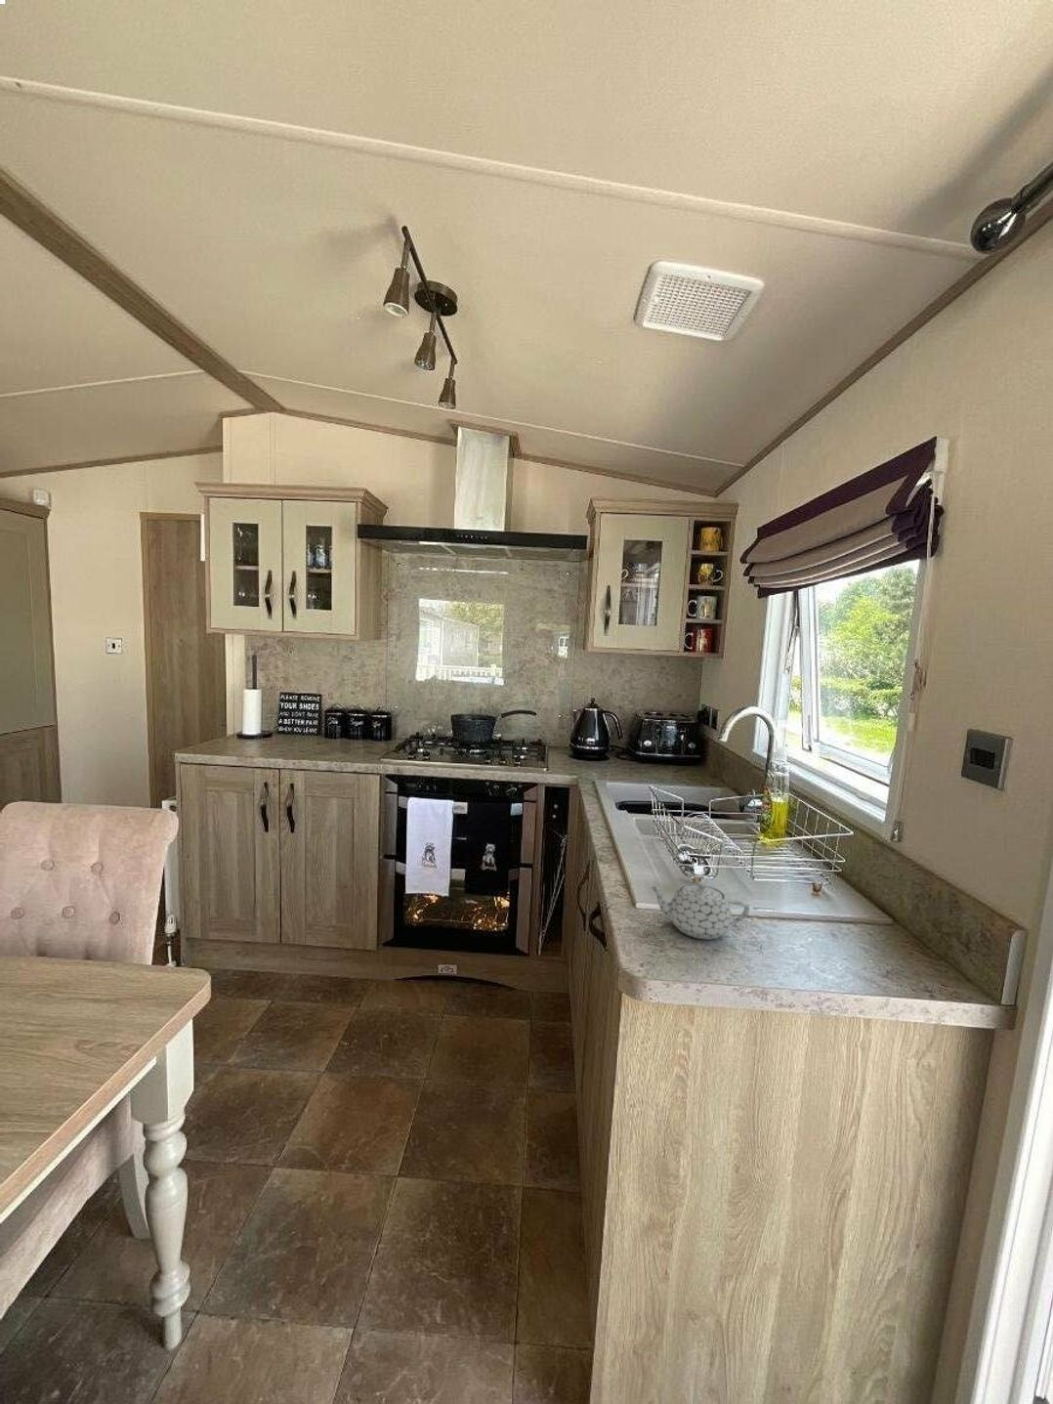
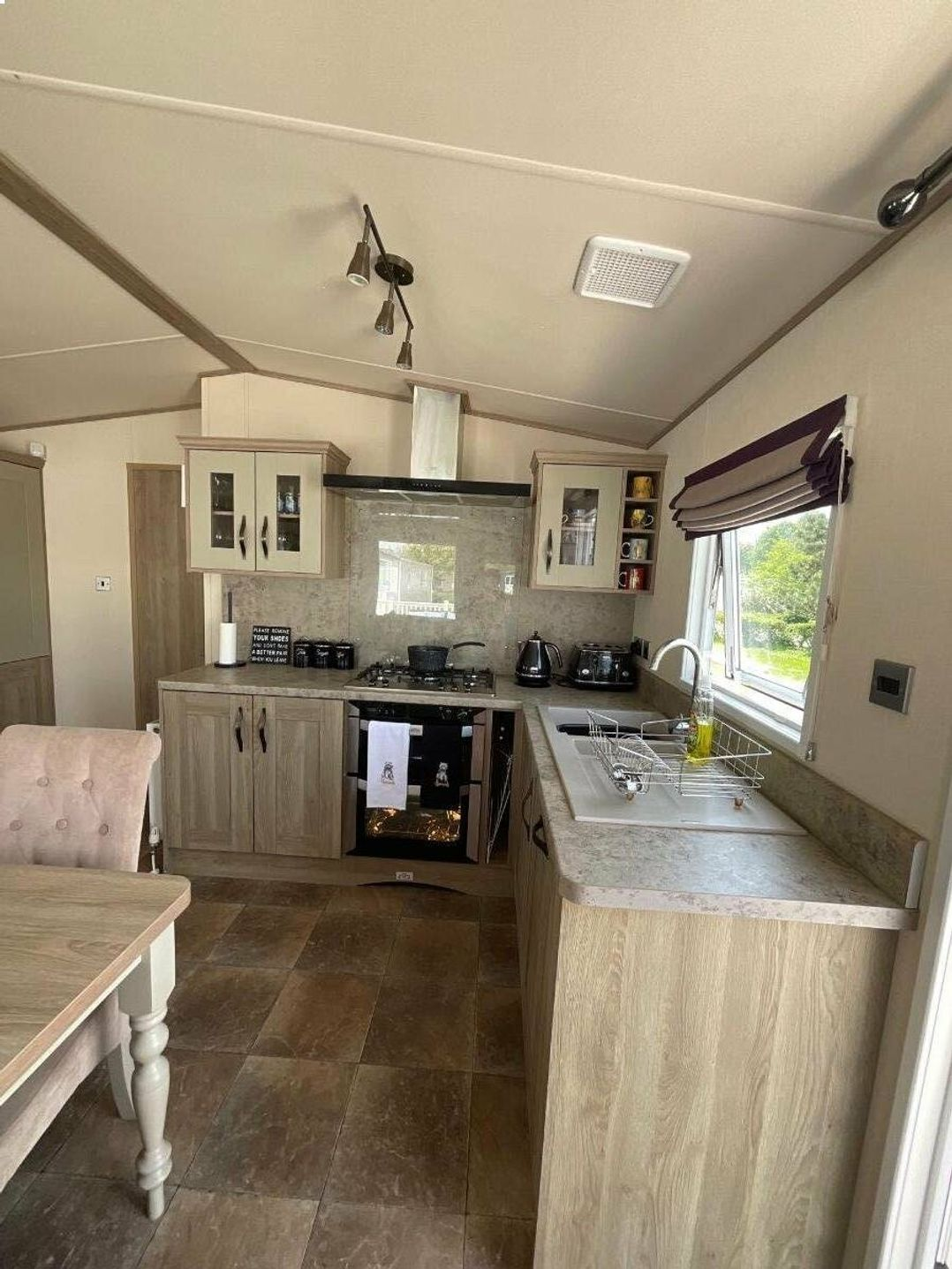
- teapot [647,881,750,940]
